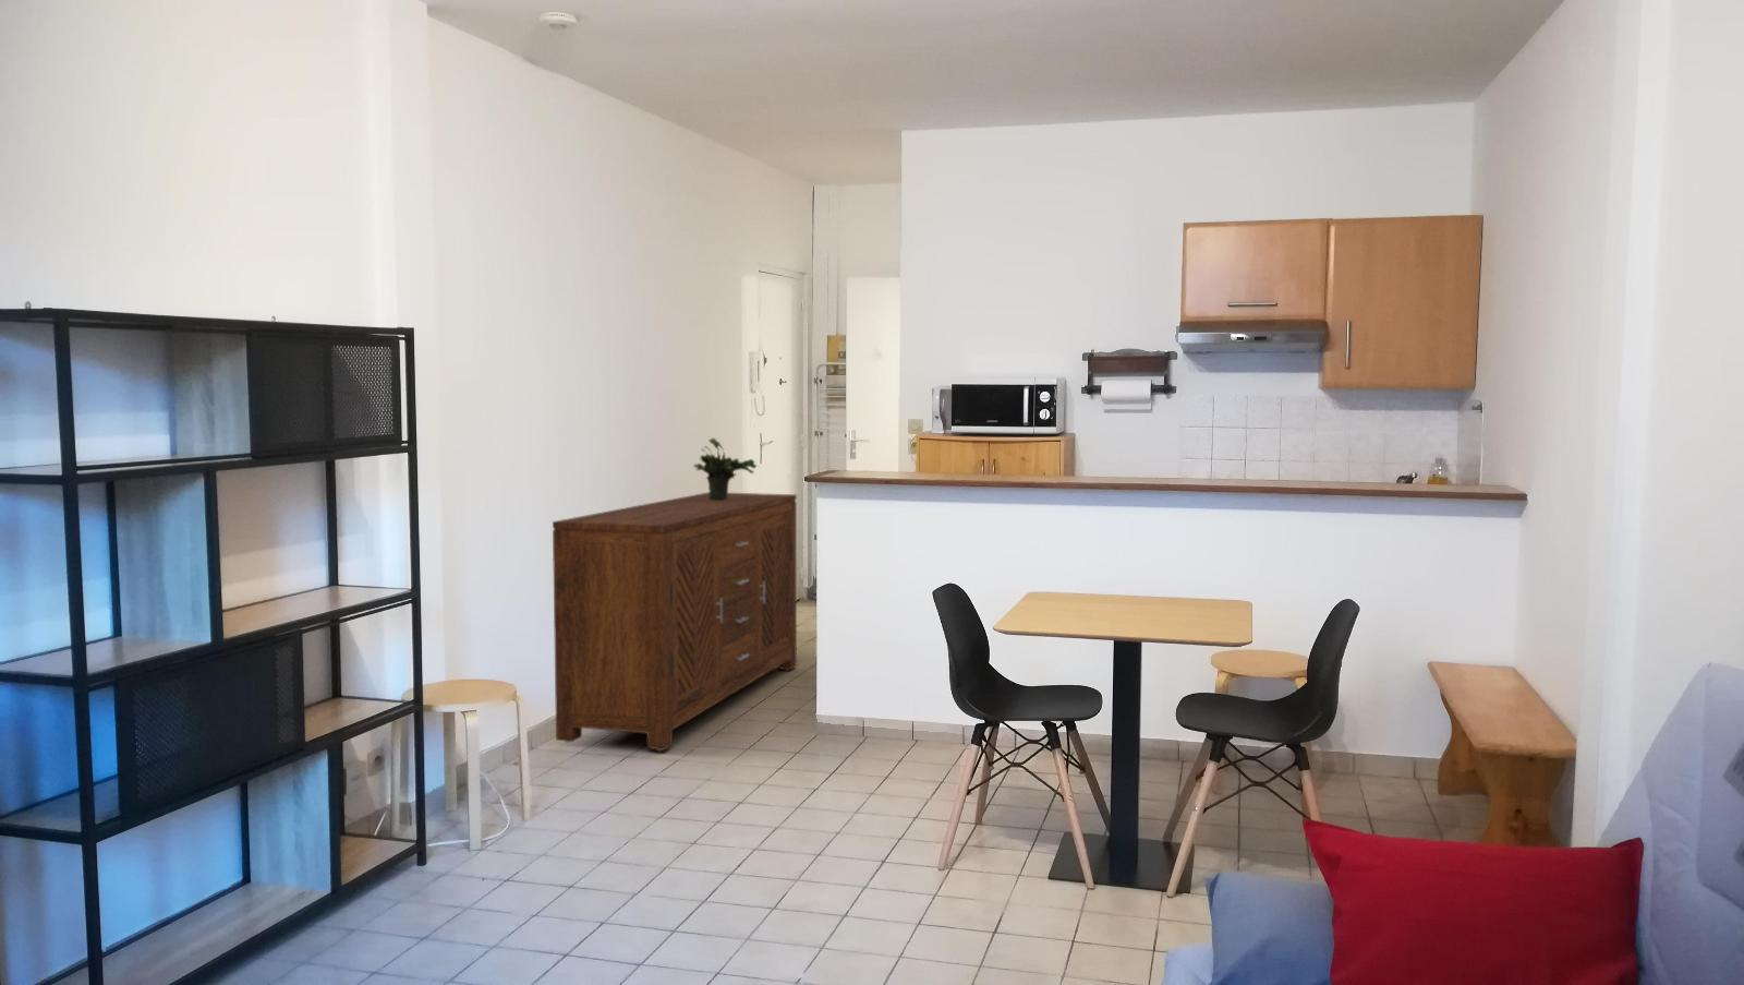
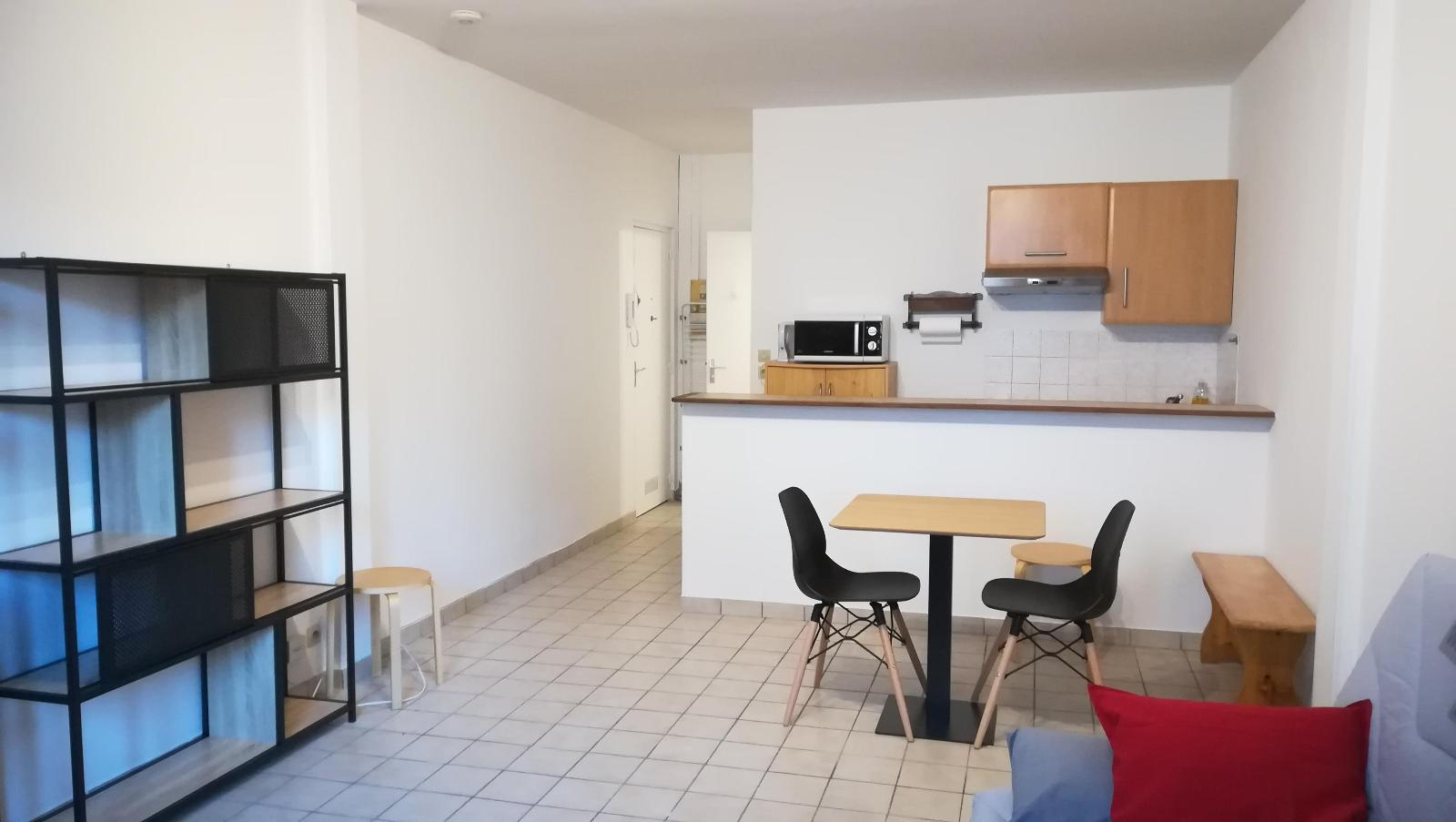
- sideboard [551,491,798,751]
- potted plant [692,437,757,500]
